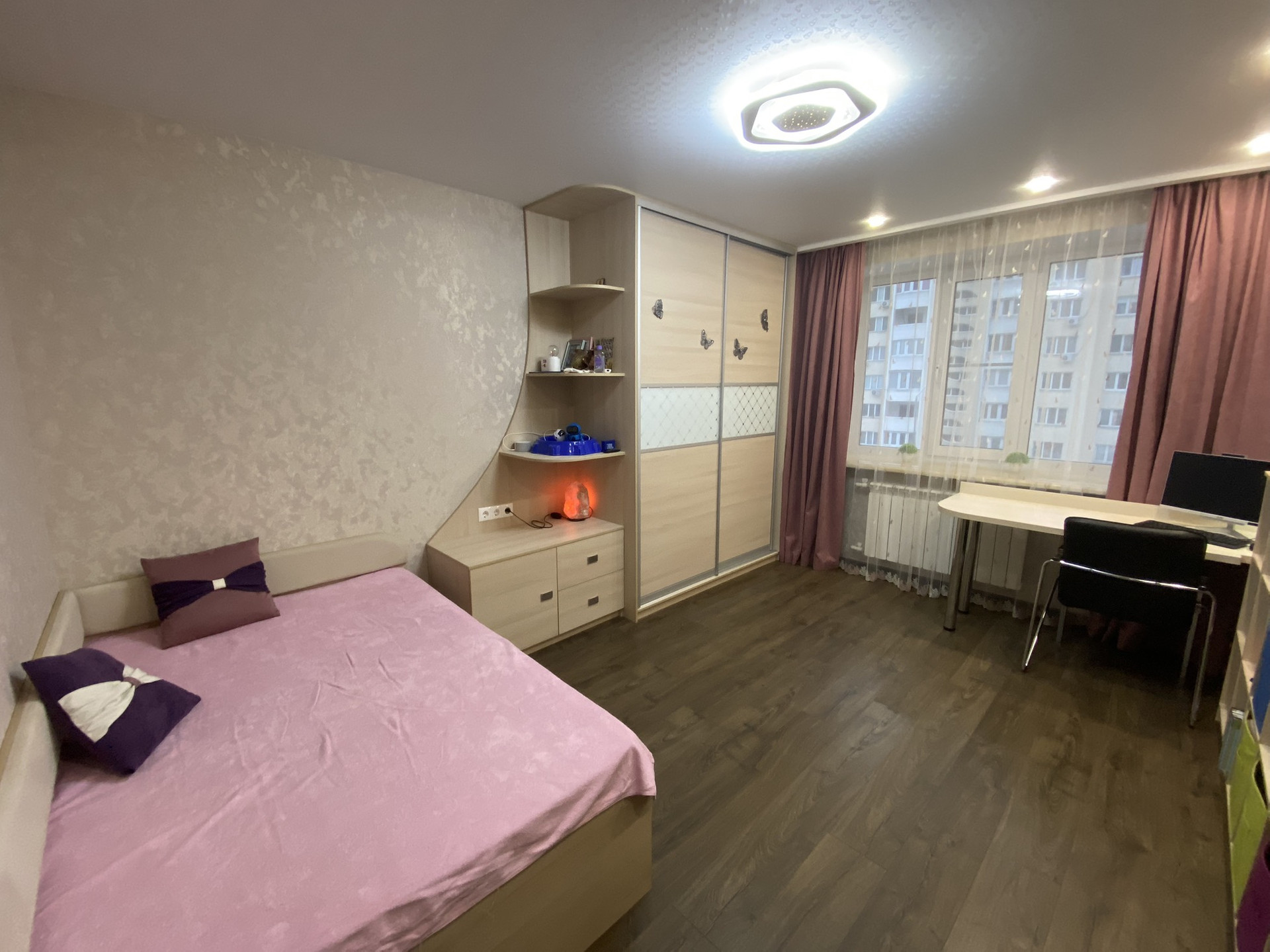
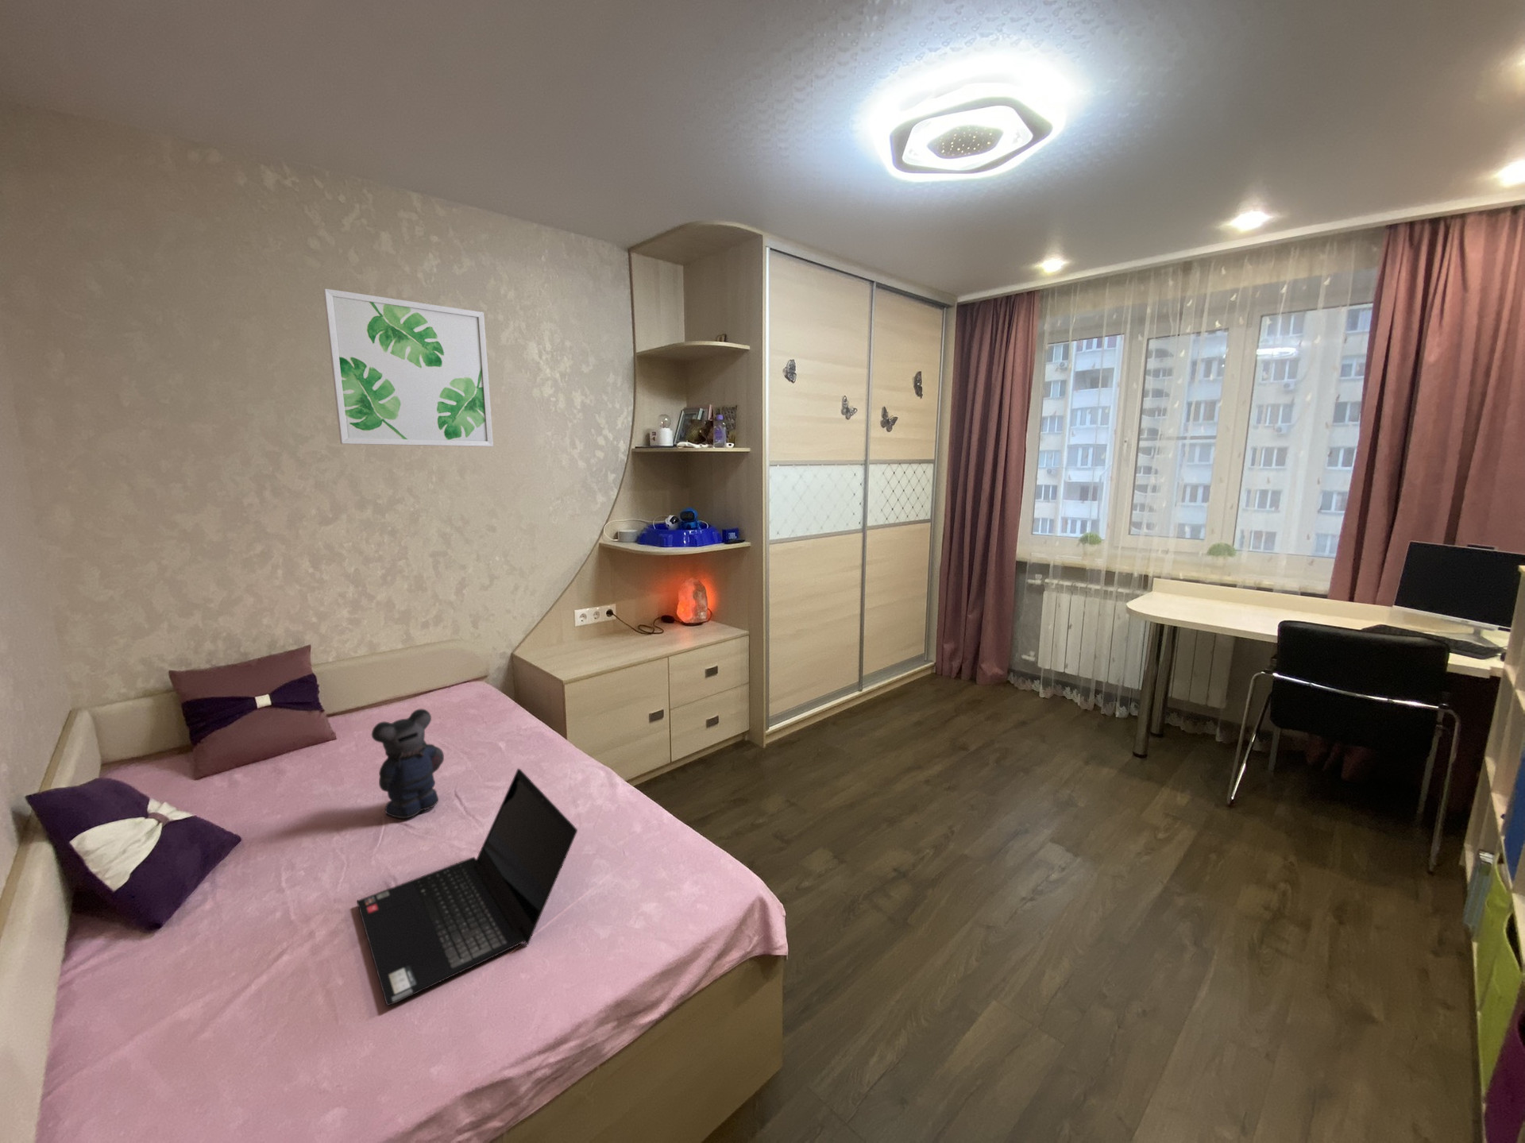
+ wall art [323,288,494,447]
+ laptop computer [355,768,579,1006]
+ bear [371,702,444,820]
